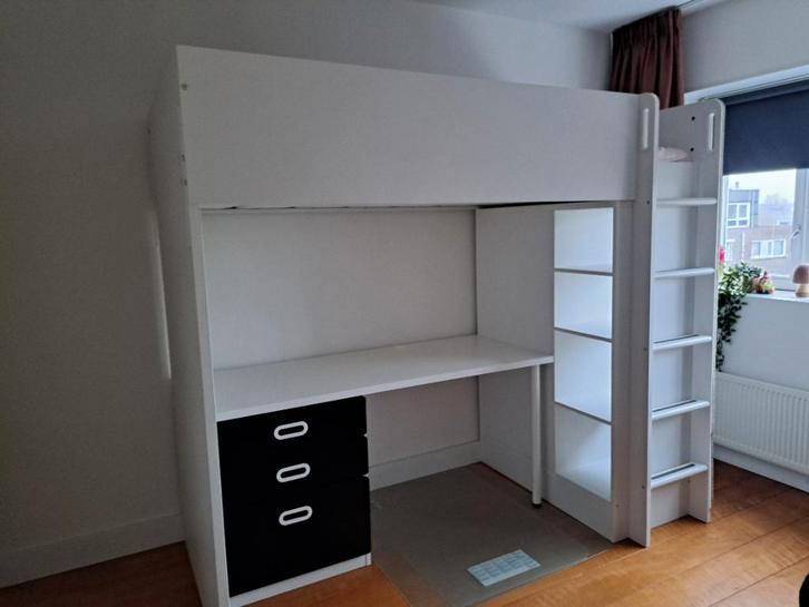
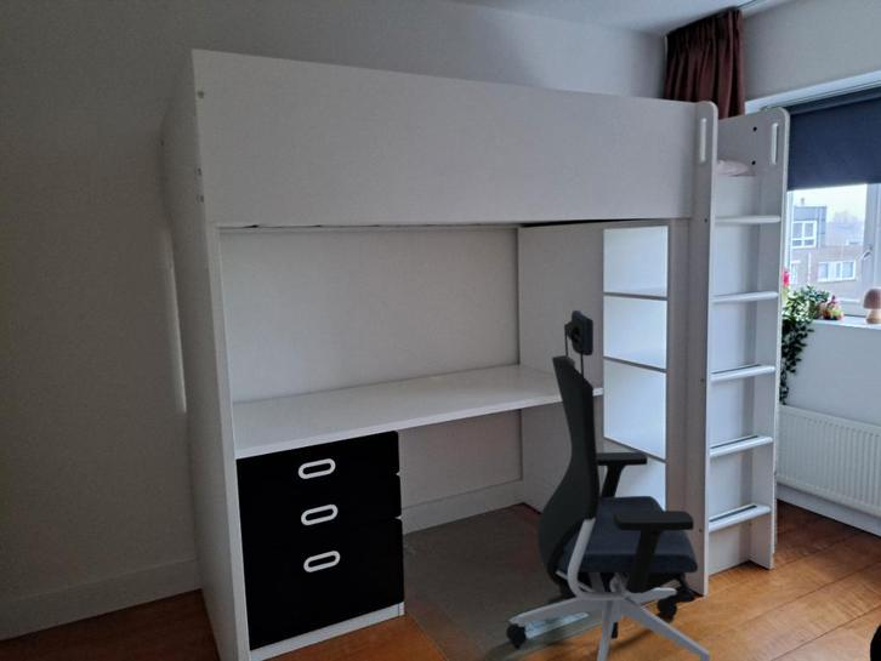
+ office chair [505,309,711,661]
